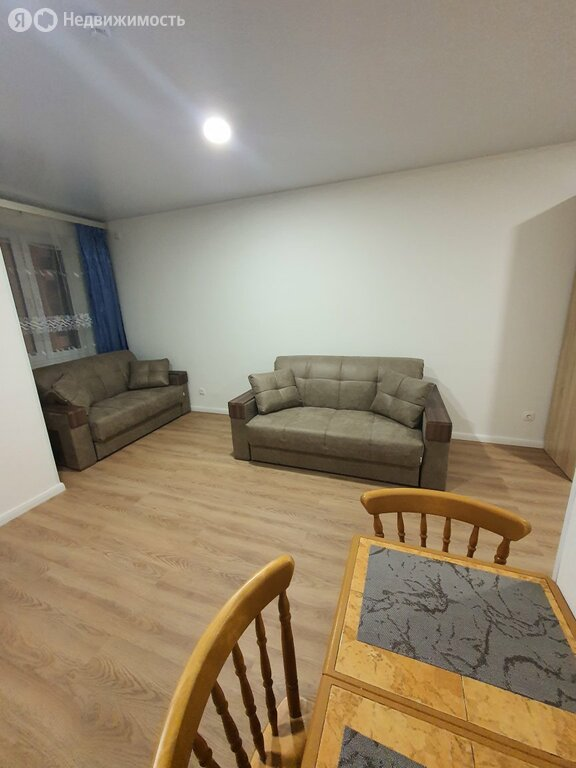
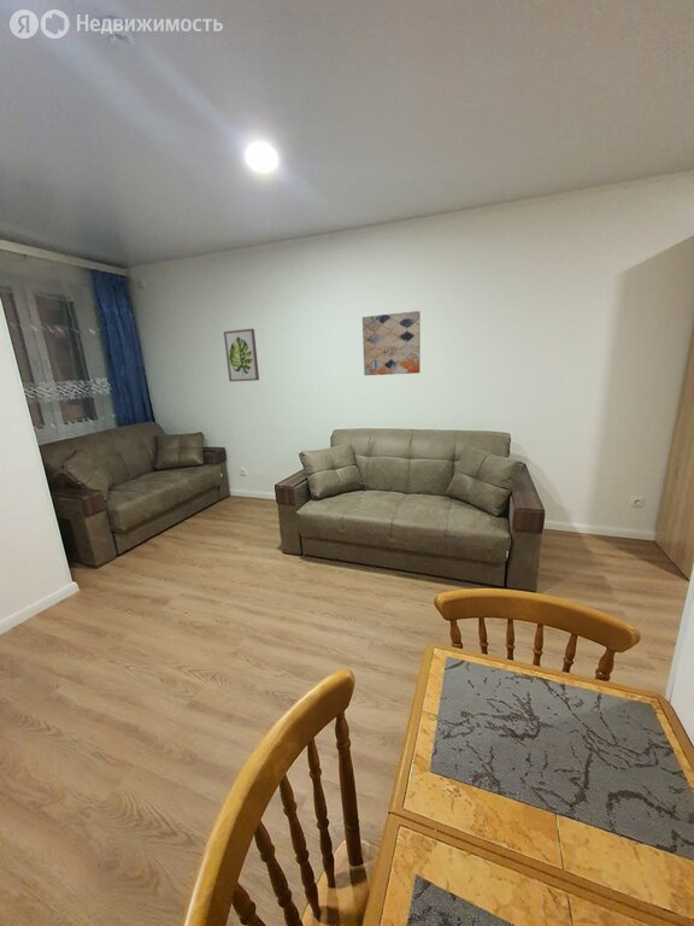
+ wall art [223,328,260,382]
+ wall art [361,310,422,376]
